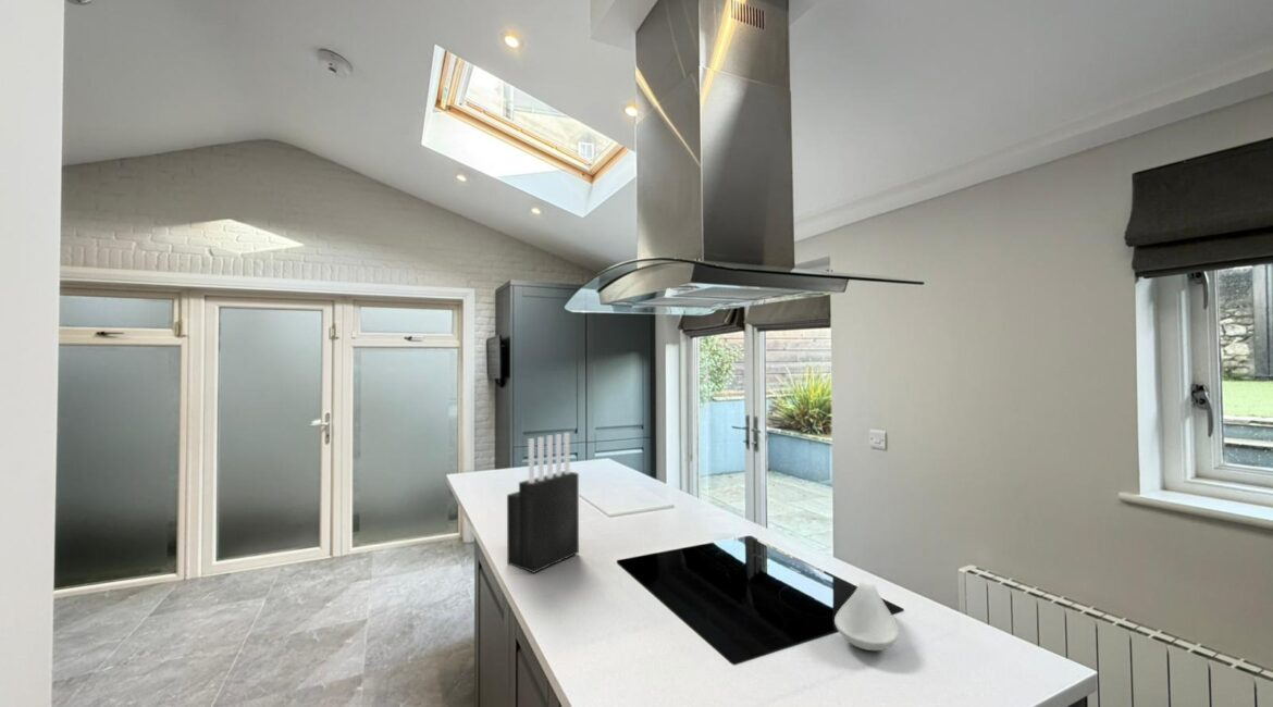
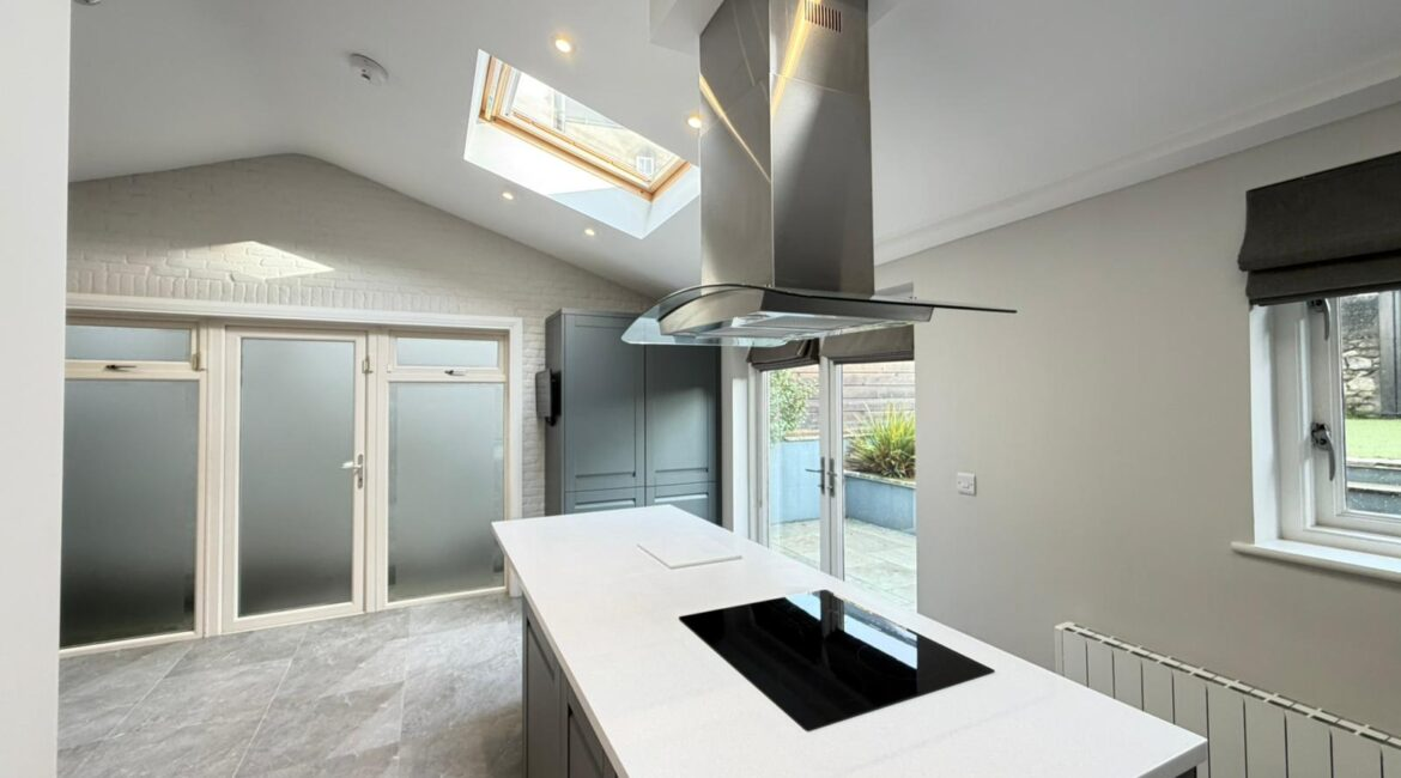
- knife block [506,432,580,574]
- spoon rest [833,581,900,652]
